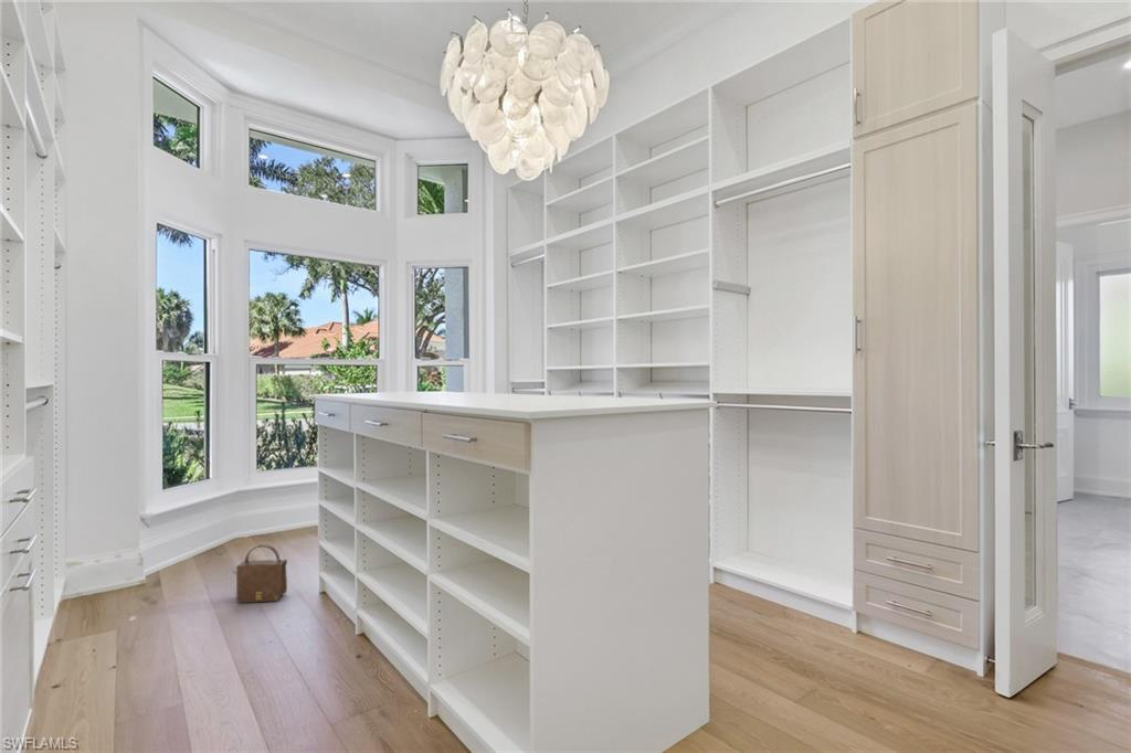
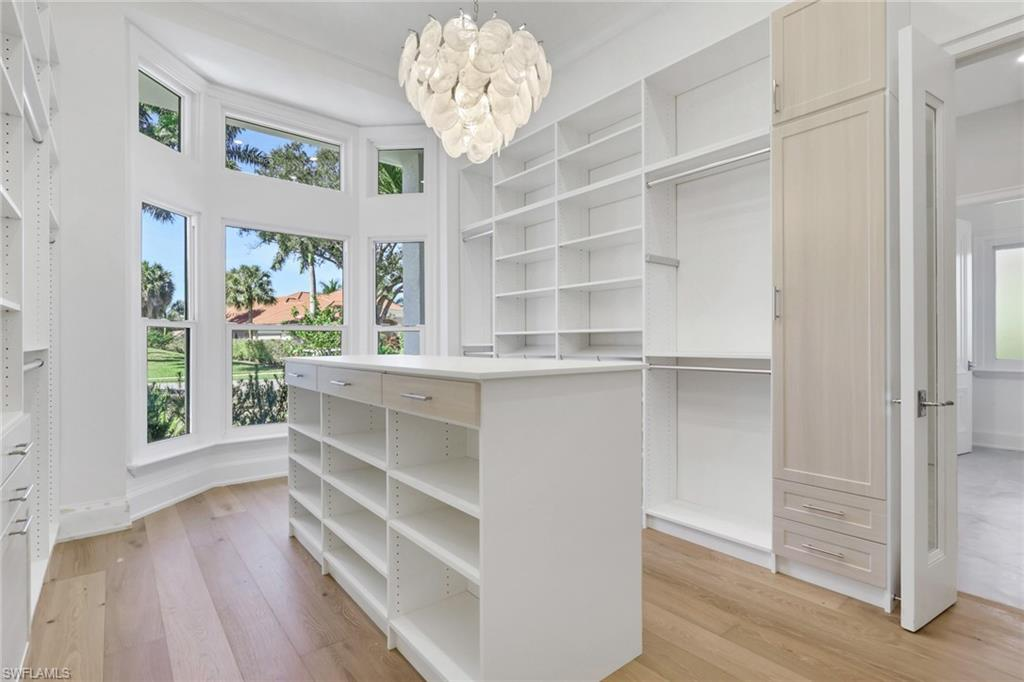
- handbag [235,543,288,604]
